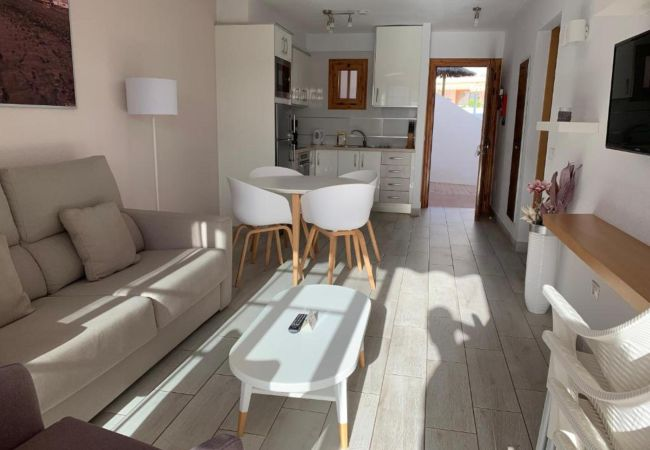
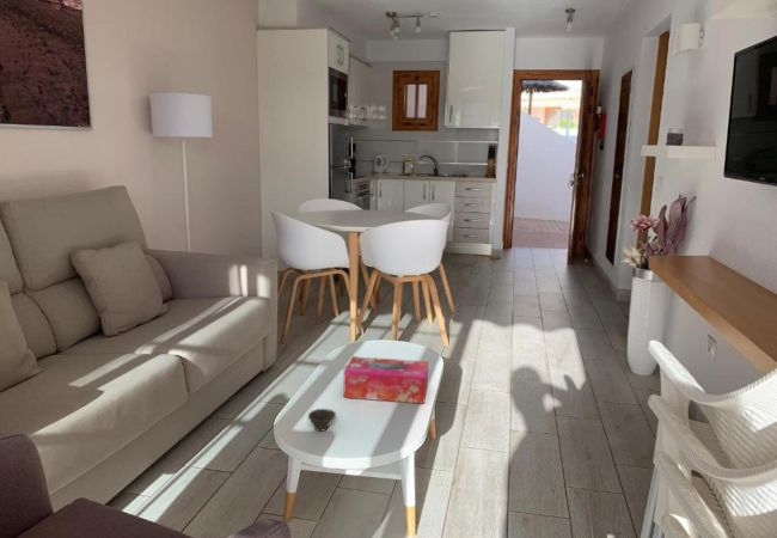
+ tissue box [343,355,429,405]
+ cup [307,408,337,433]
